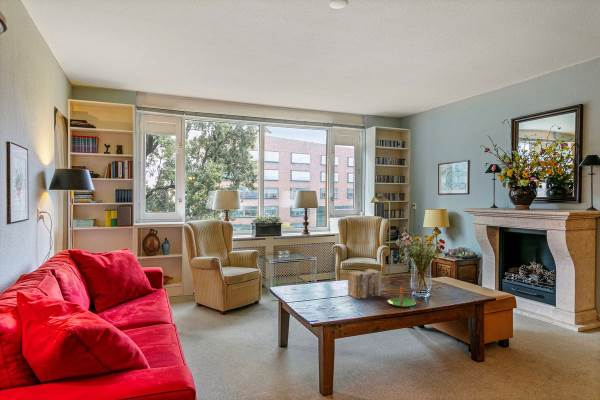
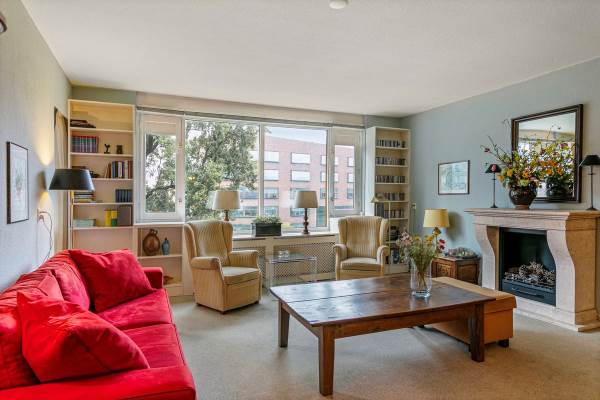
- candle [387,285,417,308]
- books [347,268,382,300]
